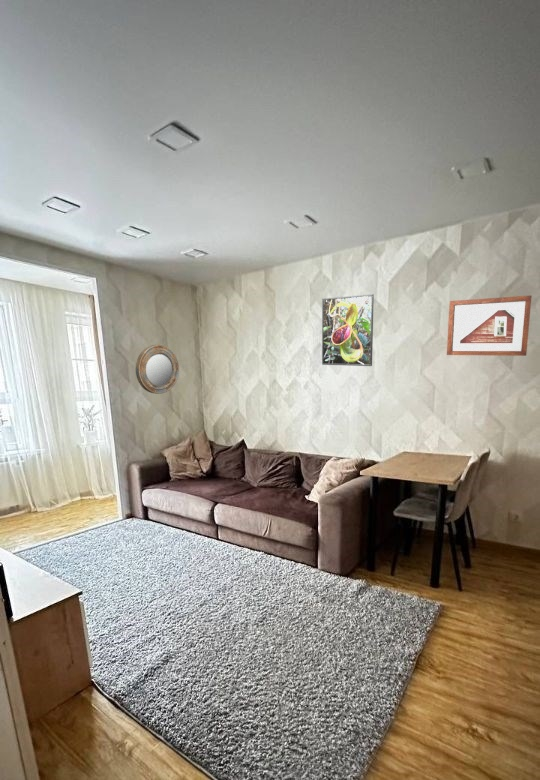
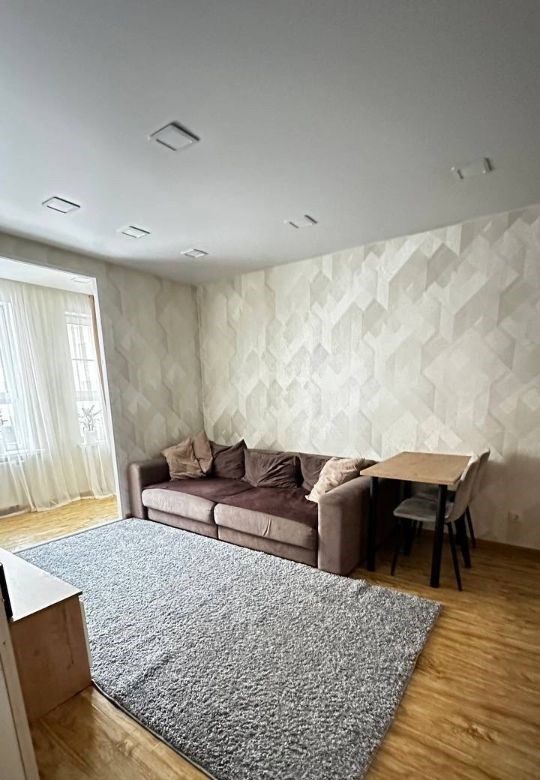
- home mirror [135,344,180,395]
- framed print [321,293,375,367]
- picture frame [446,294,533,357]
